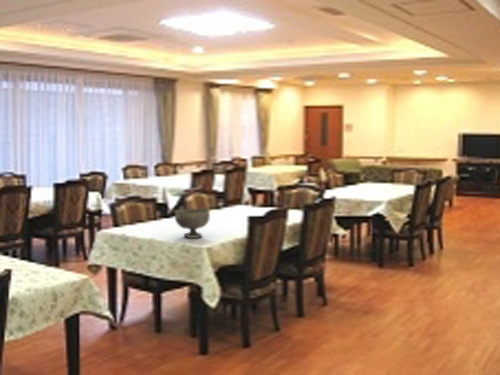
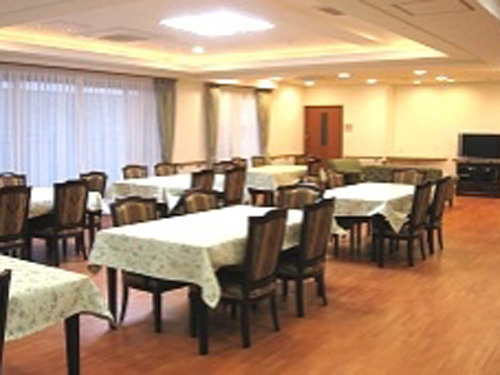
- decorative bowl [174,208,211,239]
